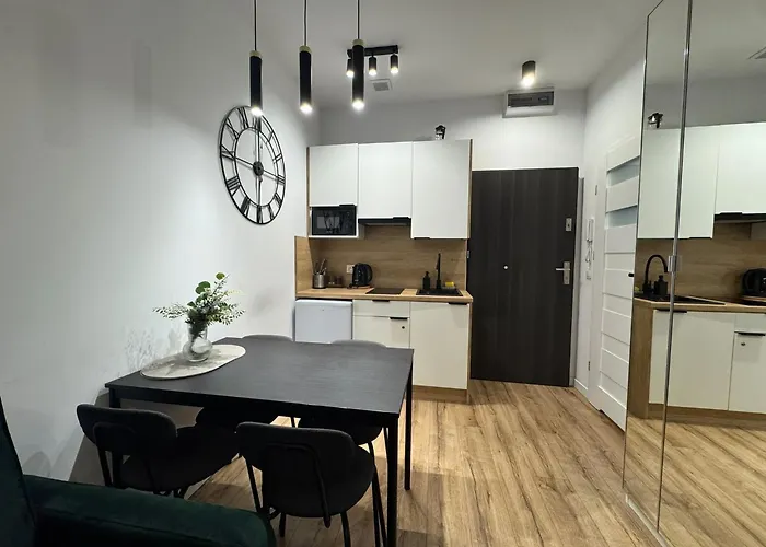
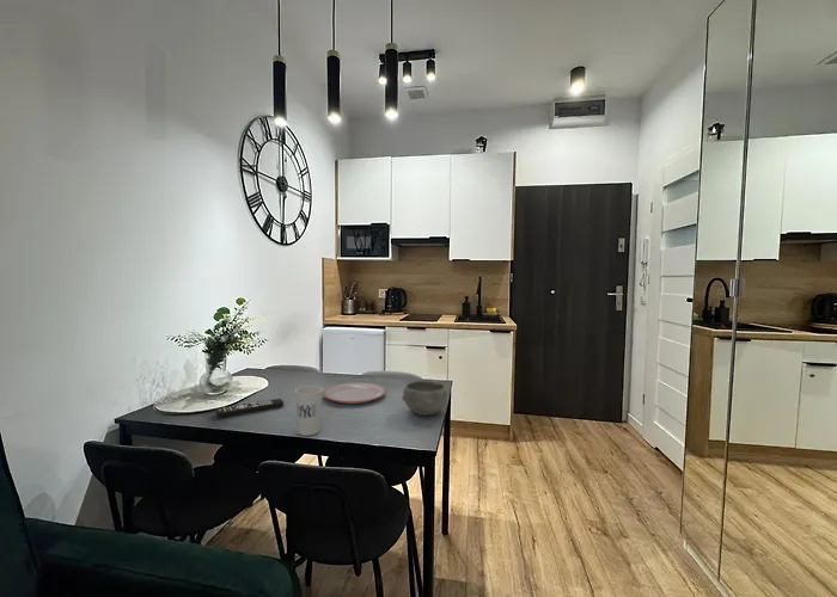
+ remote control [214,398,285,418]
+ bowl [401,380,450,417]
+ cup [294,384,324,437]
+ plate [322,381,386,405]
